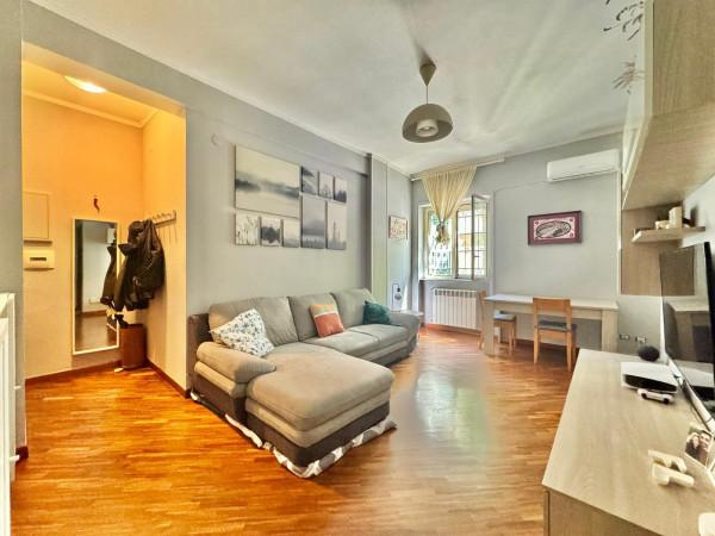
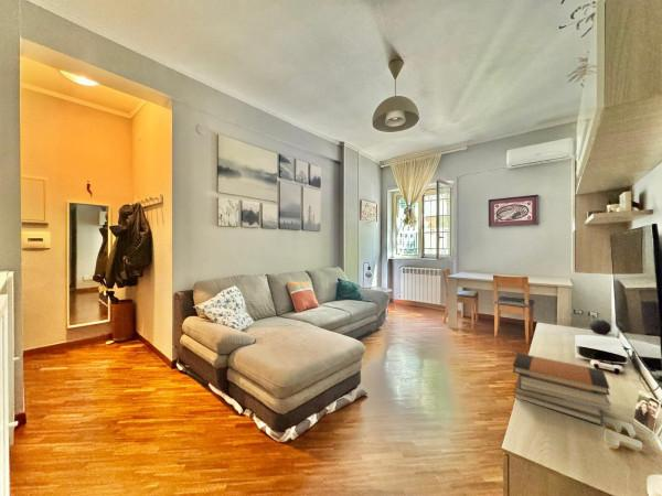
+ book stack [512,352,612,427]
